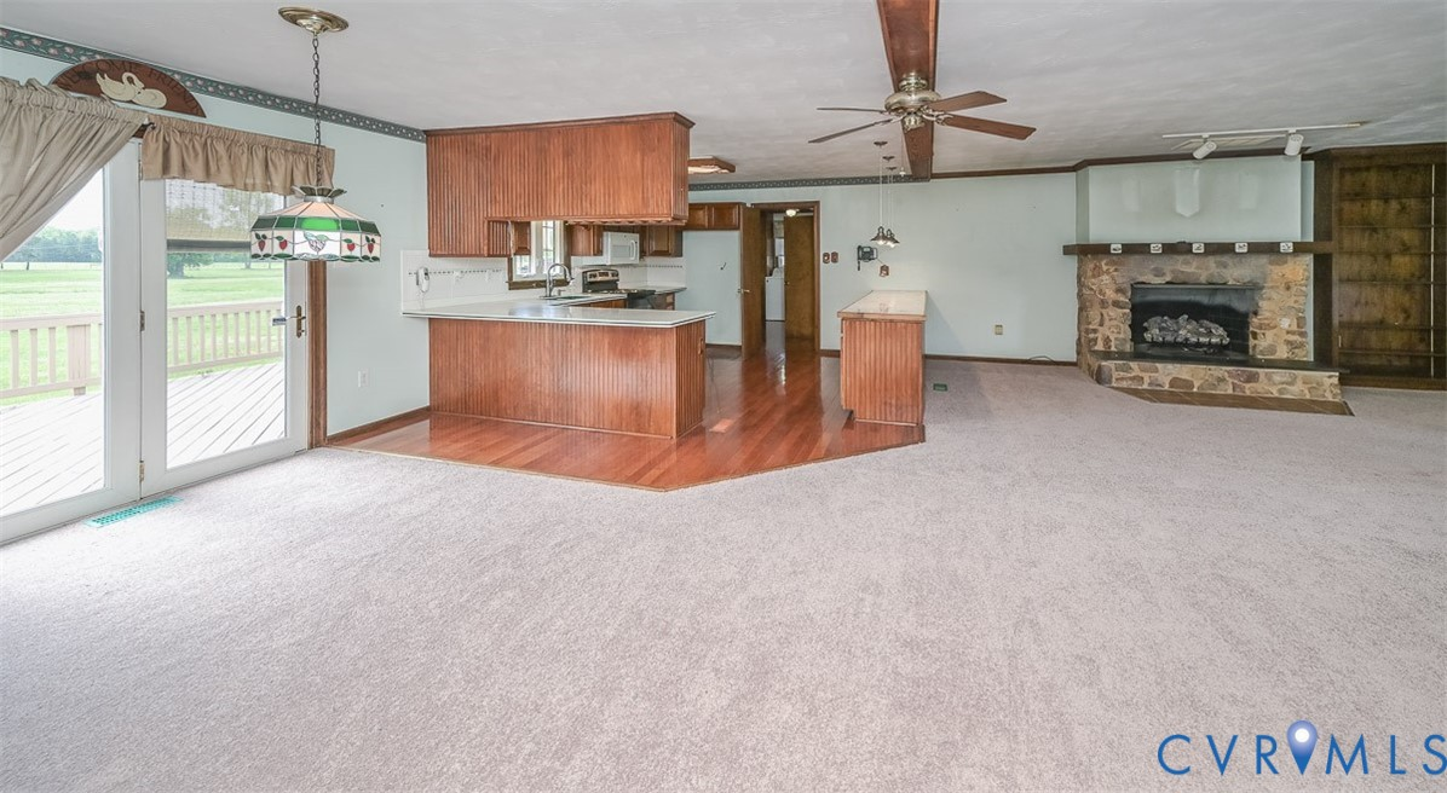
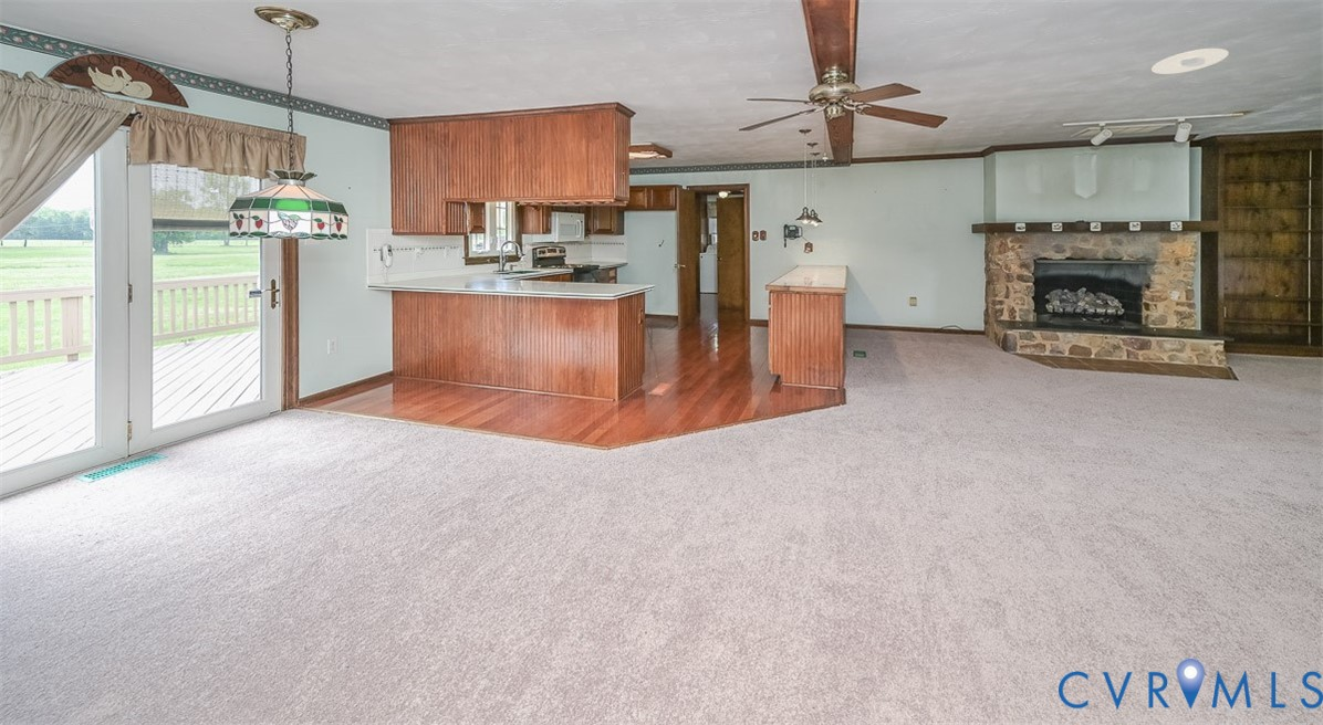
+ recessed light [1150,48,1230,75]
